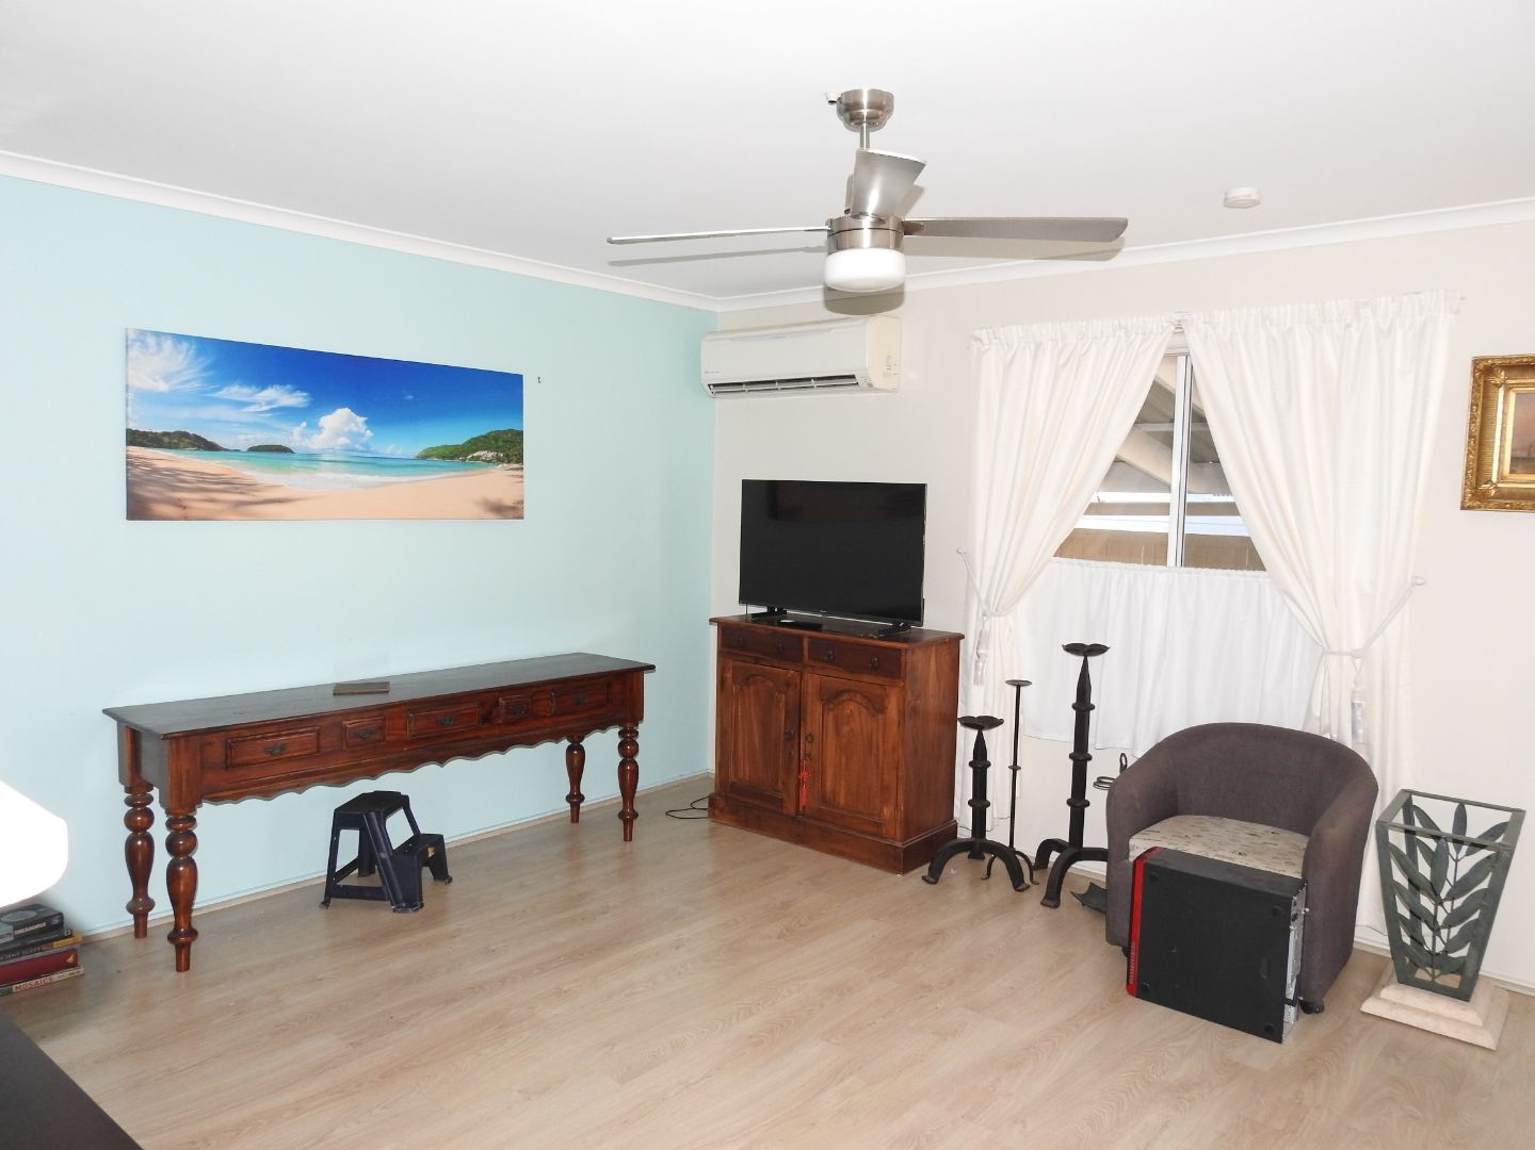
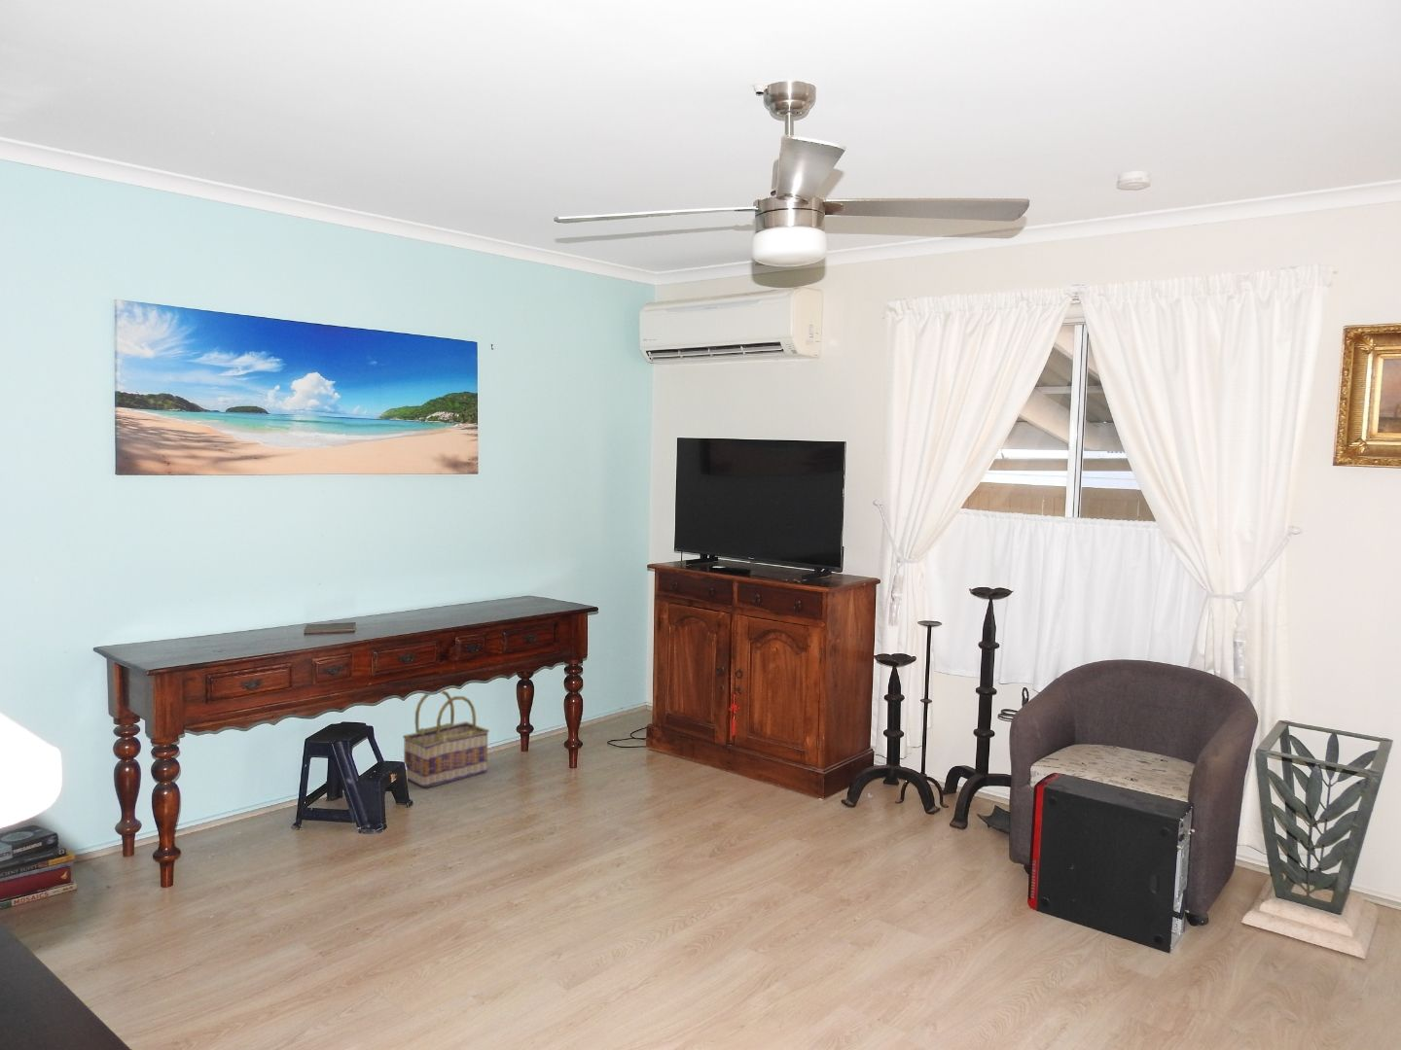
+ basket [402,689,490,789]
